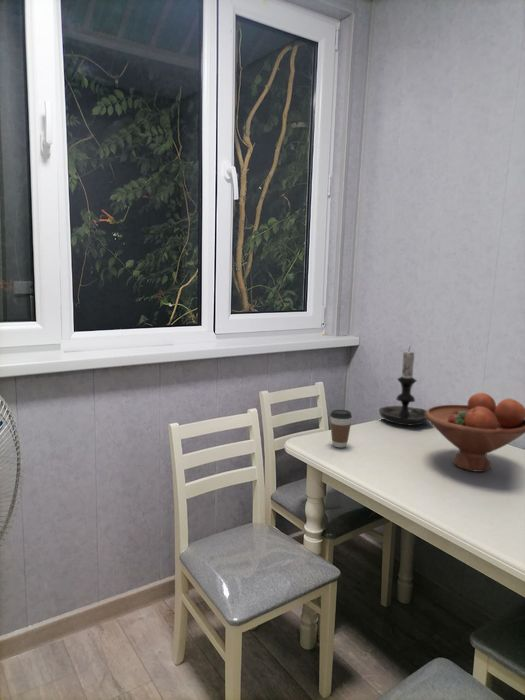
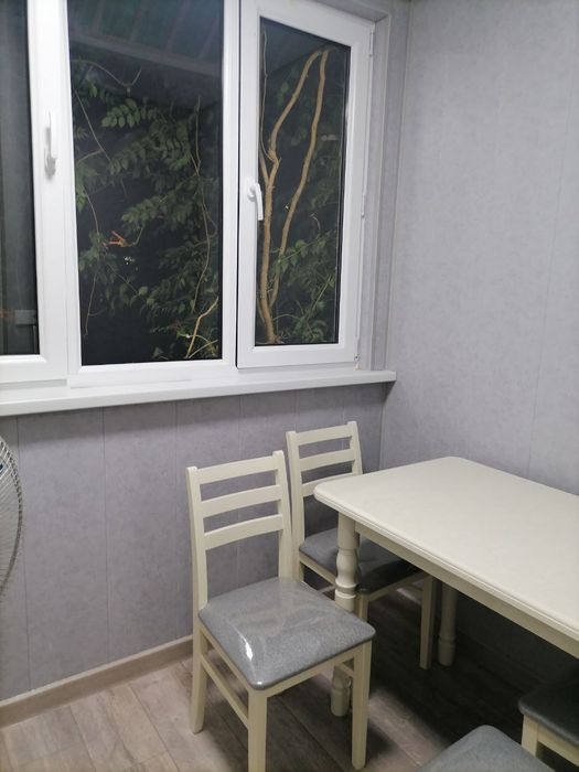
- coffee cup [329,409,353,448]
- fruit bowl [425,392,525,473]
- candle holder [378,346,430,426]
